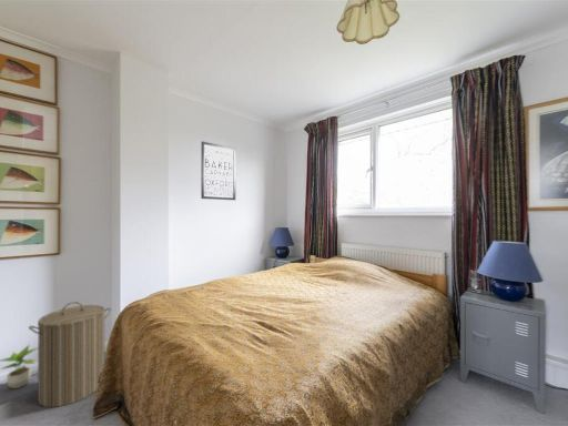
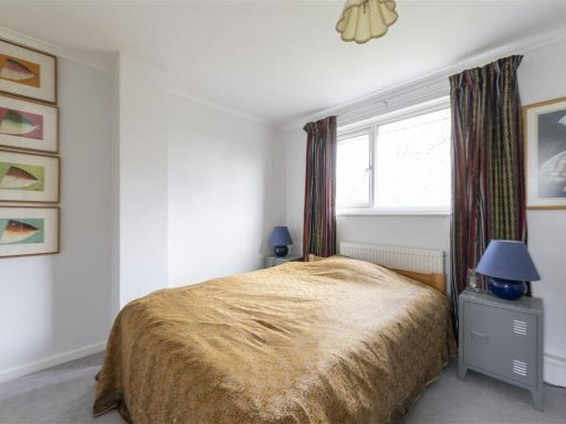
- wall art [200,140,237,201]
- potted plant [0,343,38,389]
- laundry hamper [28,301,112,408]
